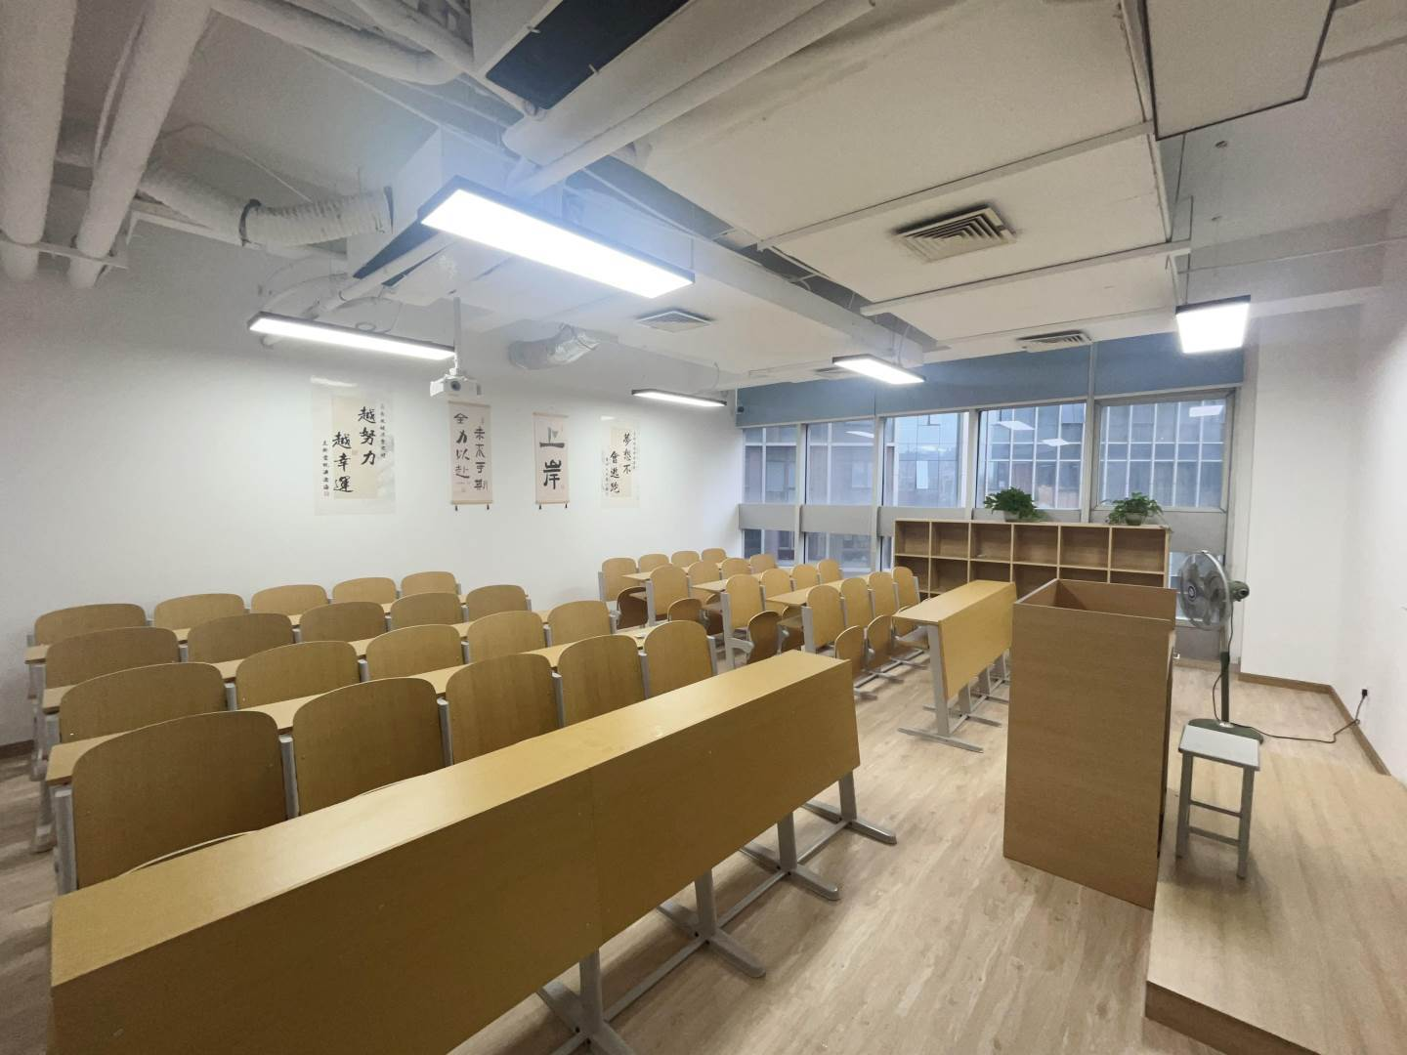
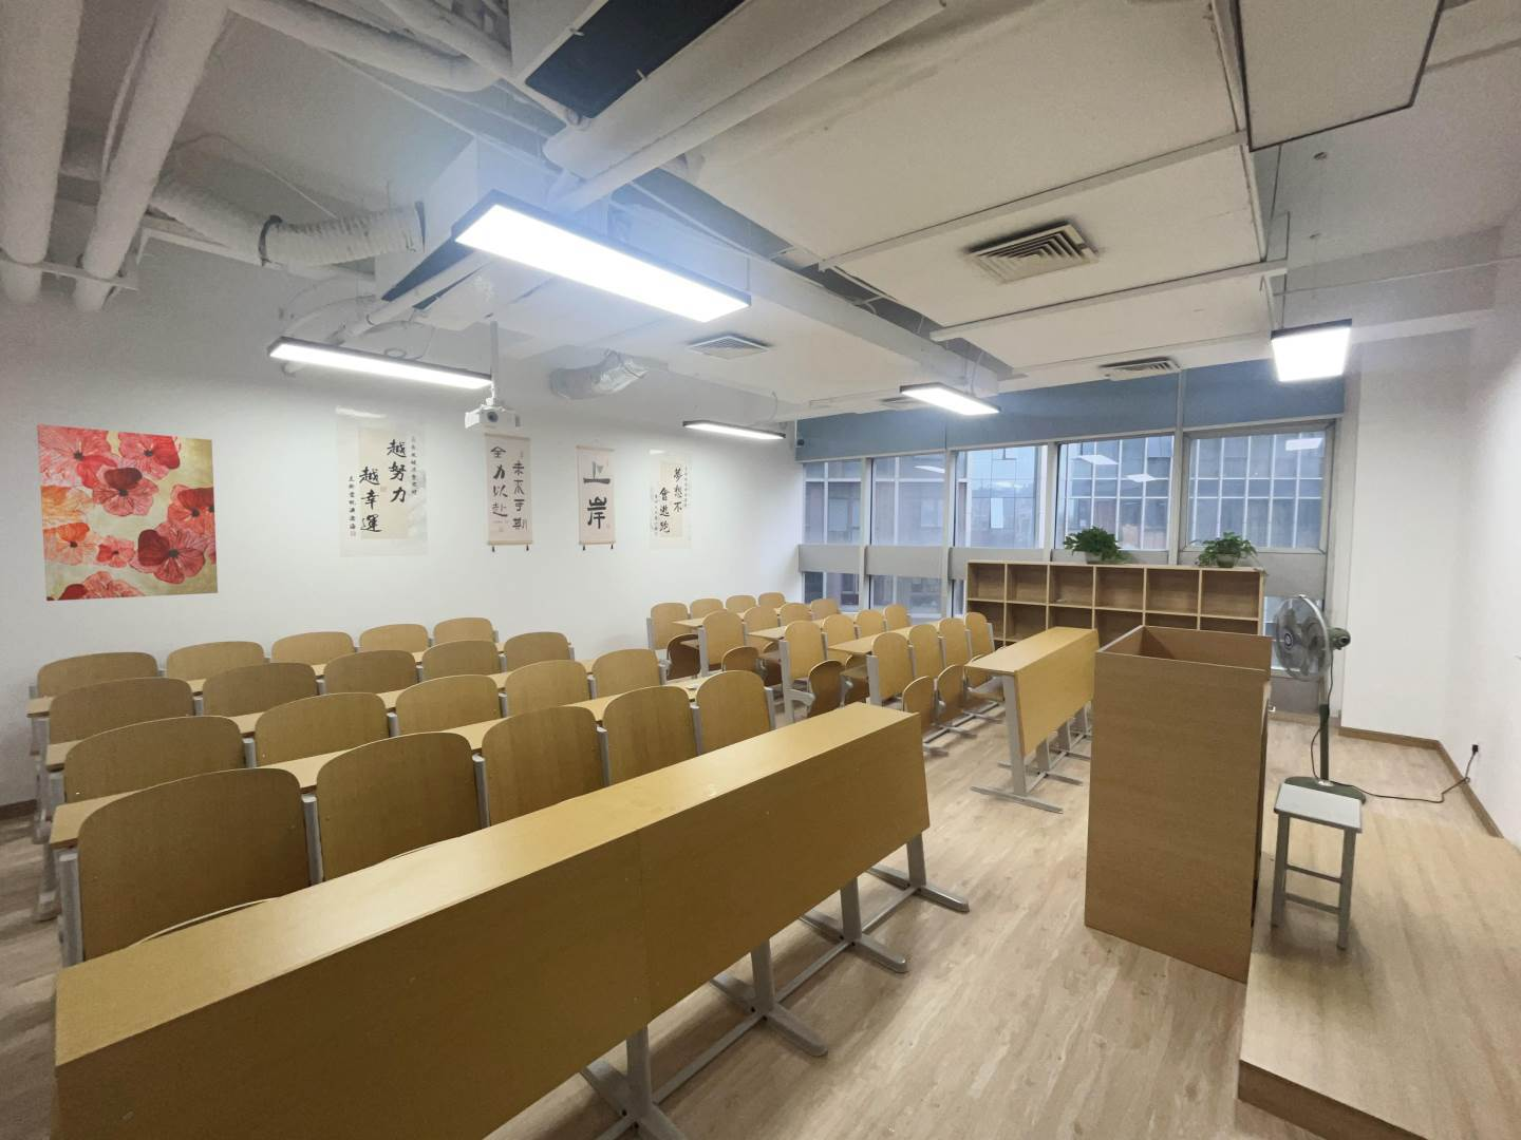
+ wall art [36,423,219,601]
